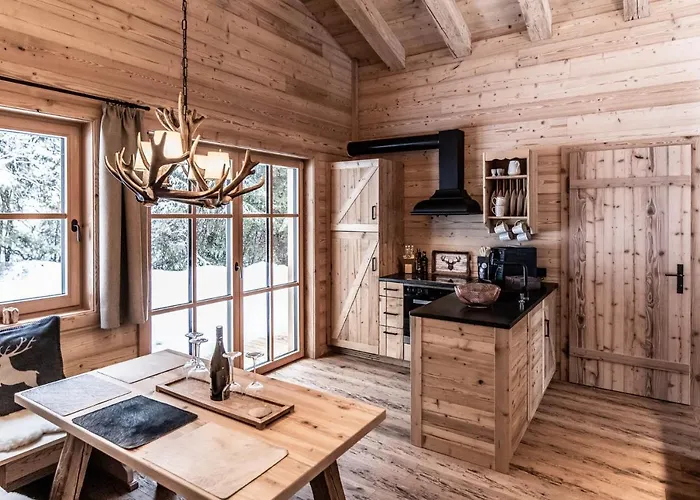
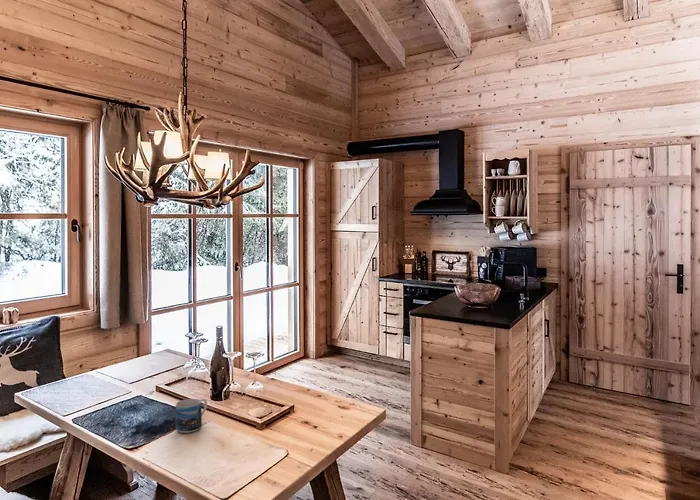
+ mug [175,398,208,434]
